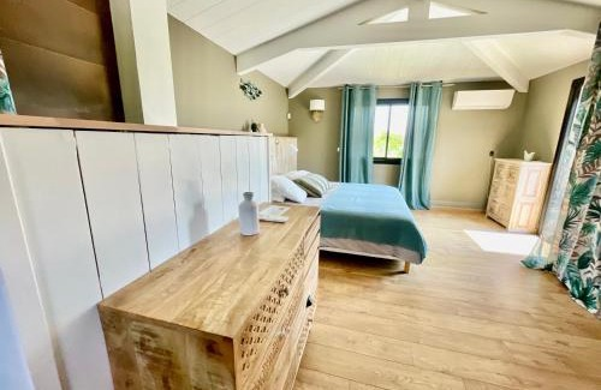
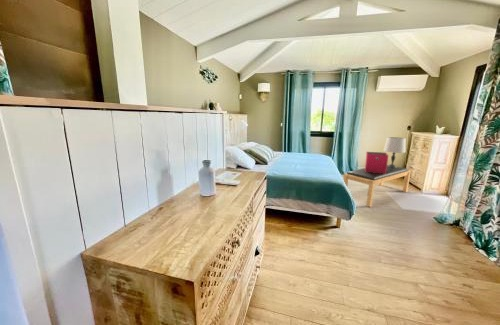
+ bench [342,164,412,208]
+ lamp [382,136,407,168]
+ storage bin [364,151,389,174]
